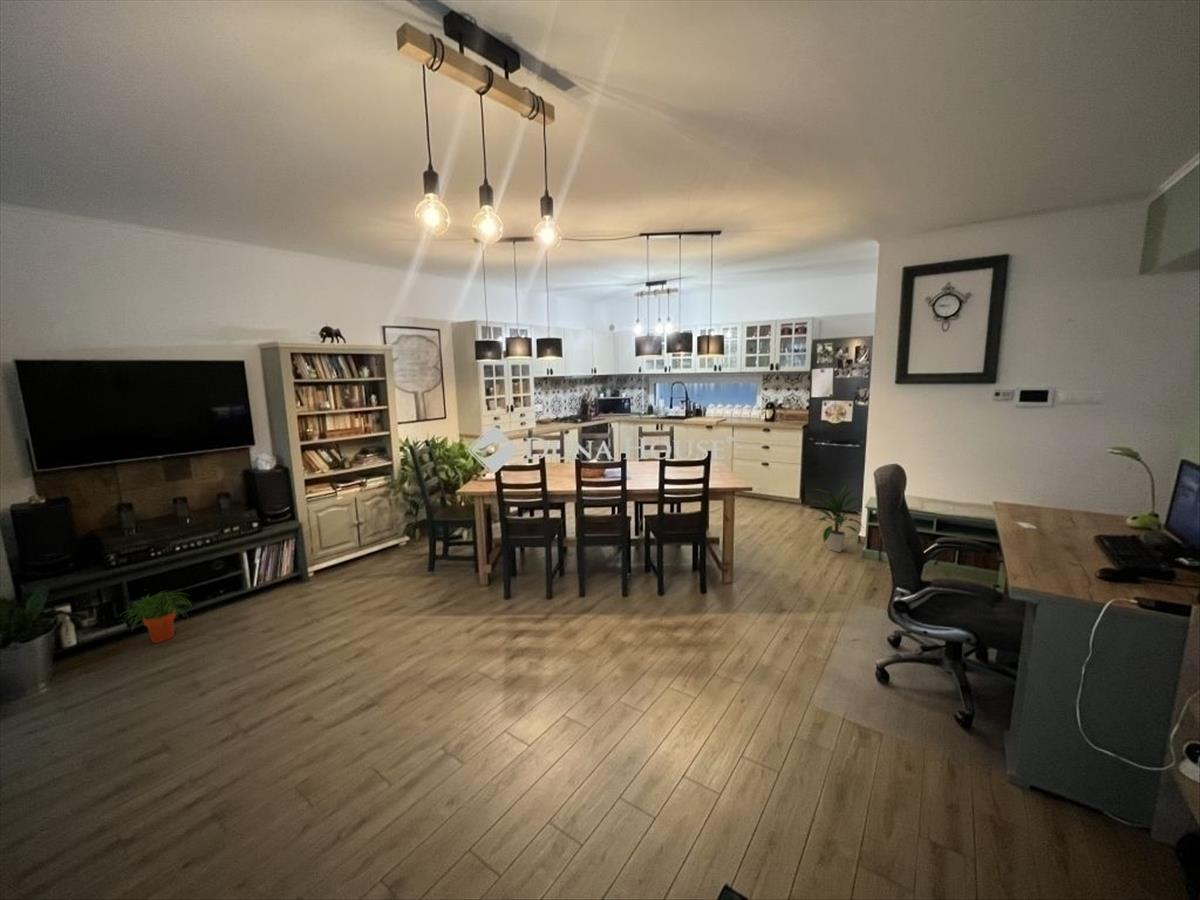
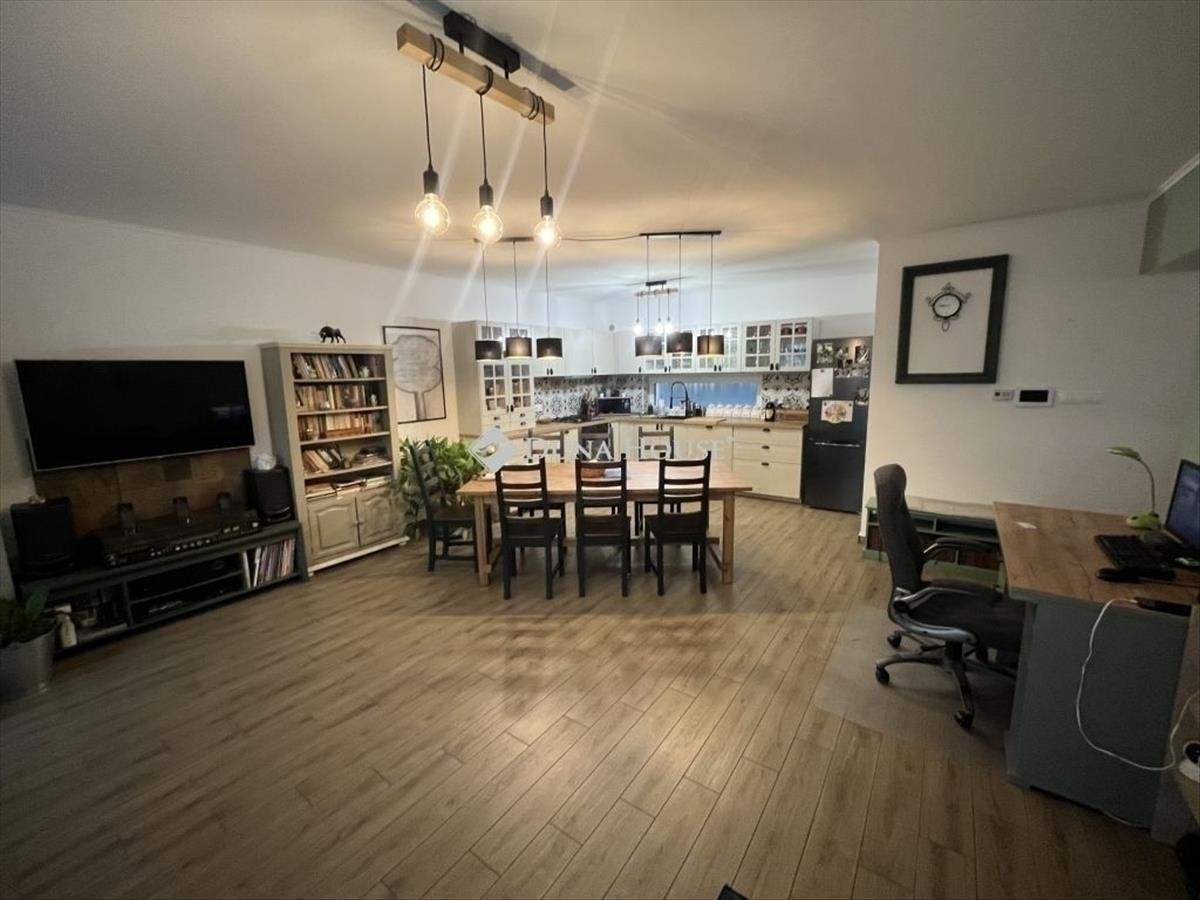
- indoor plant [813,484,865,553]
- potted plant [120,590,194,644]
